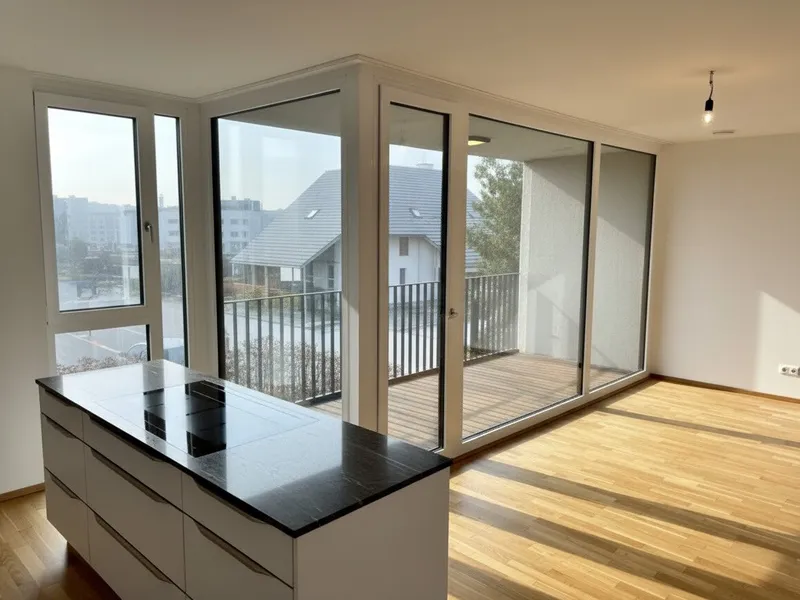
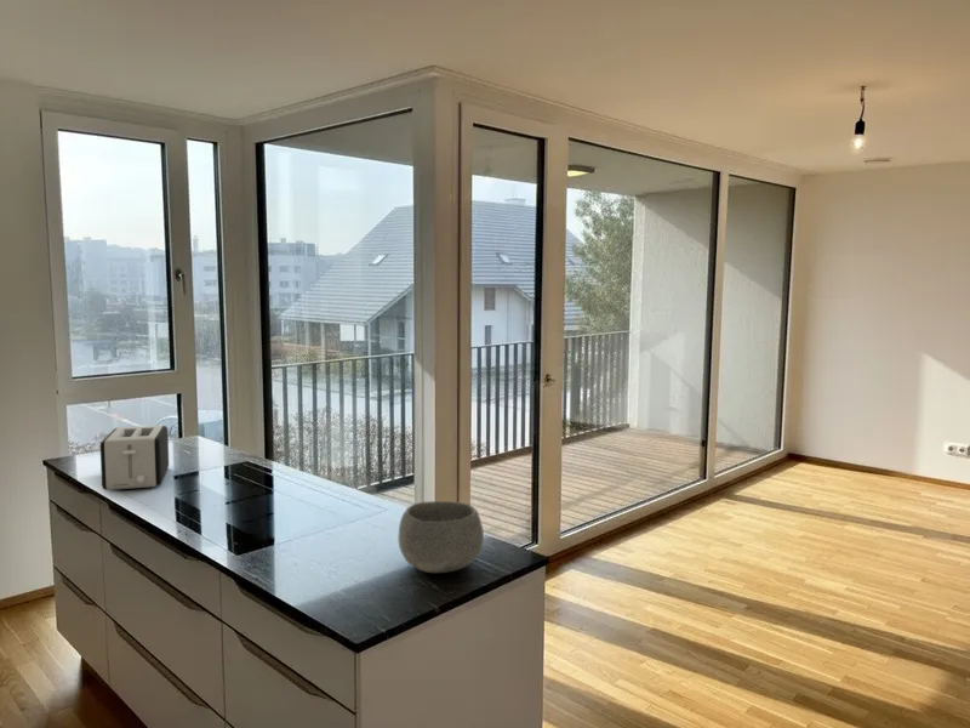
+ toaster [99,425,170,491]
+ bowl [398,500,485,574]
